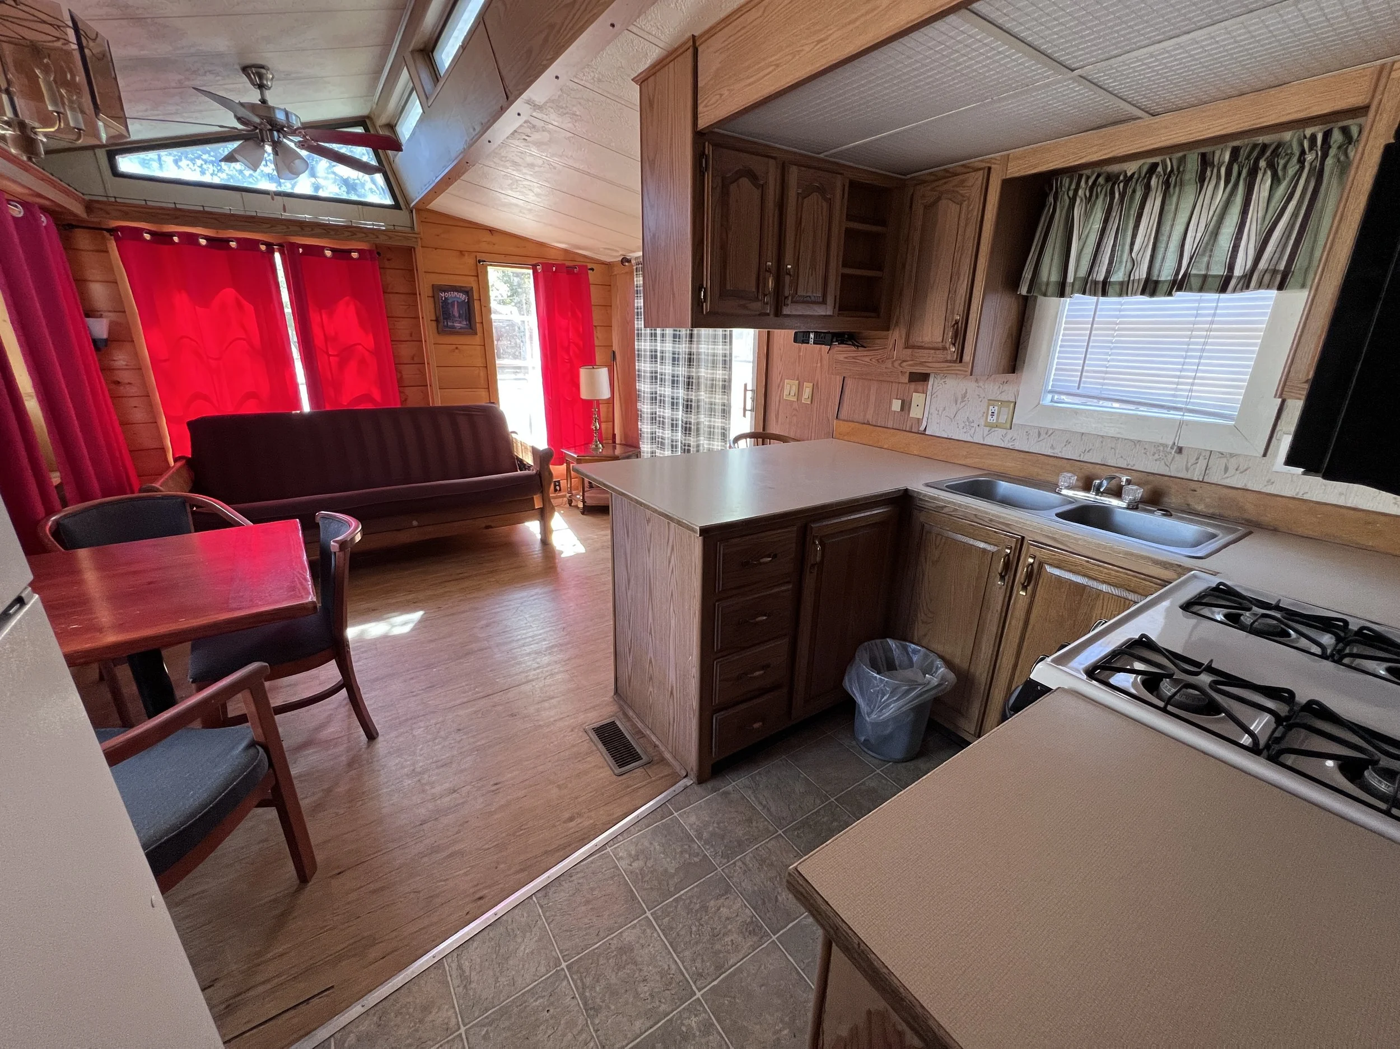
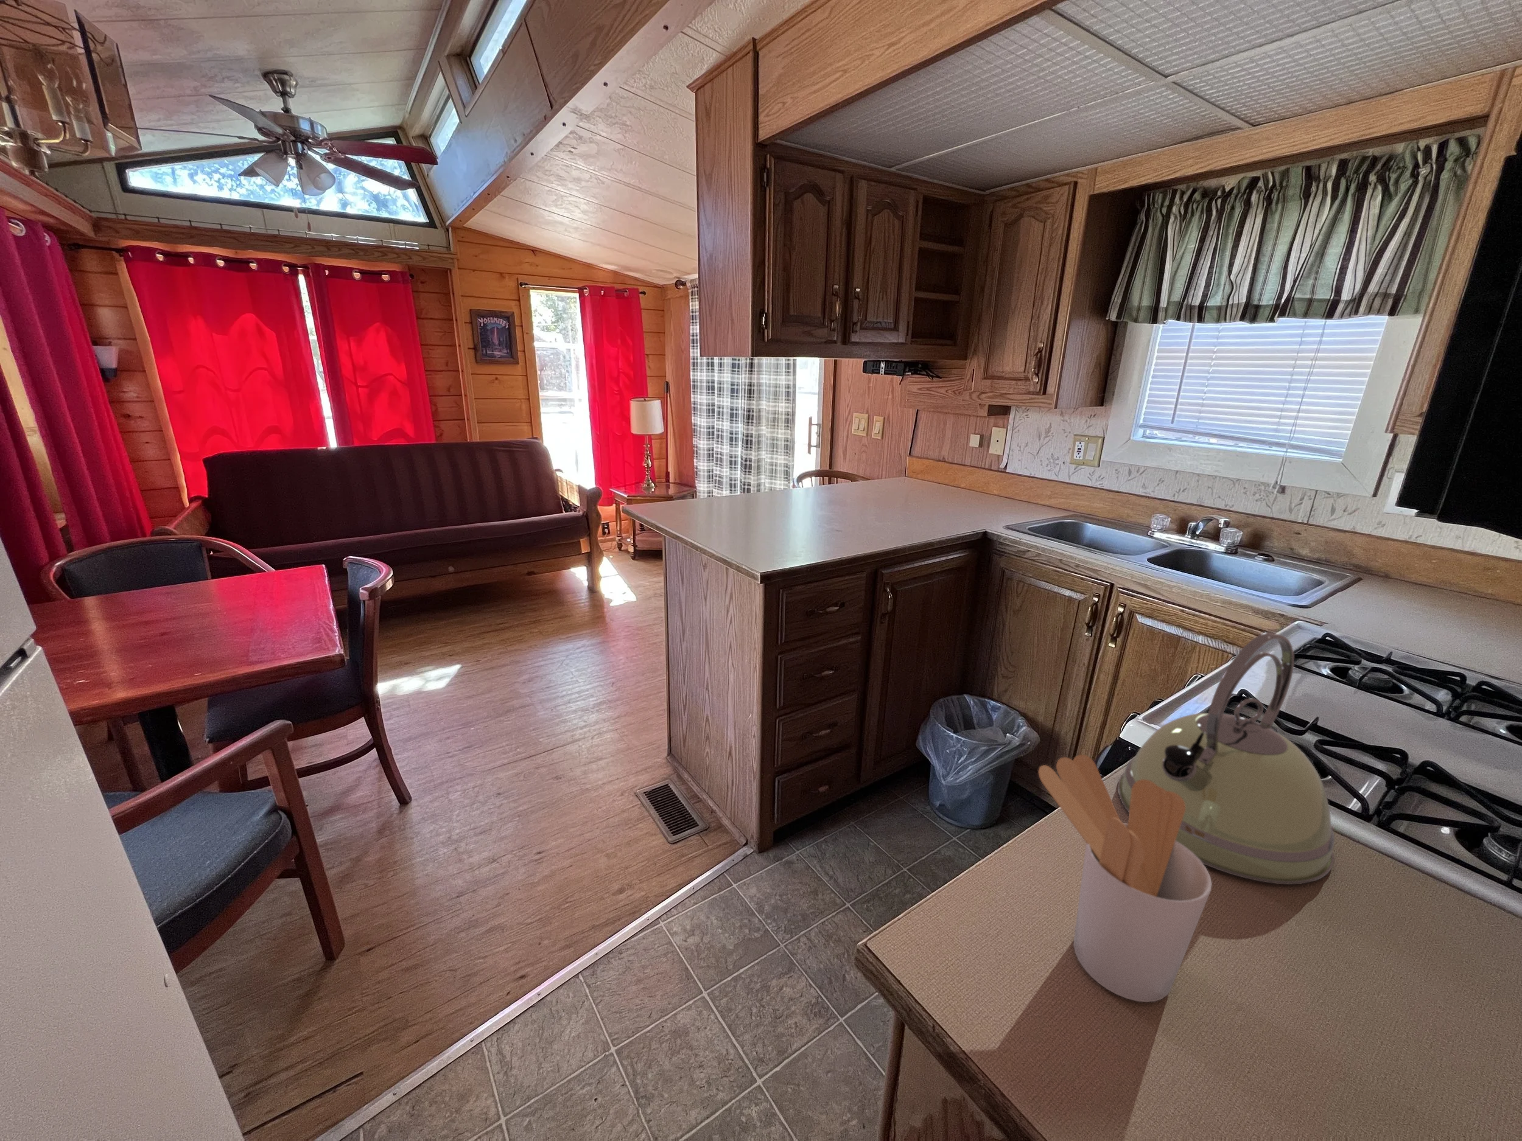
+ kettle [1117,632,1335,885]
+ utensil holder [1038,754,1213,1003]
